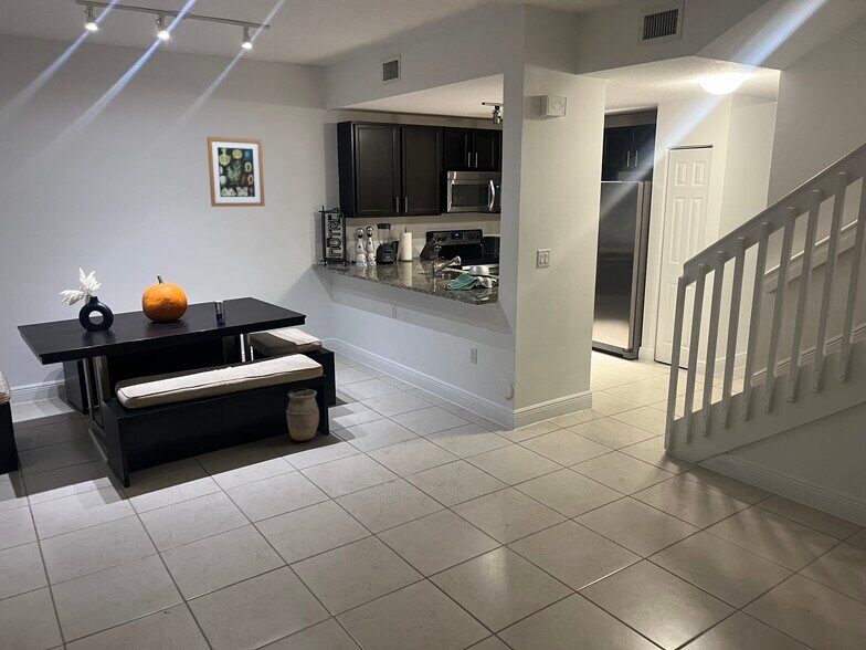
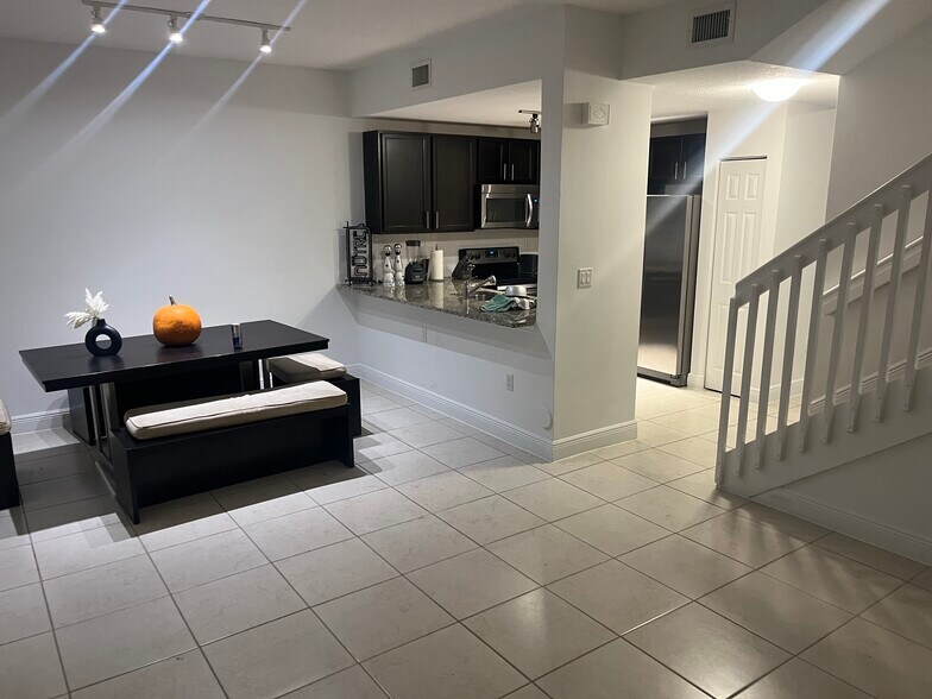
- vase [285,388,320,442]
- wall art [207,136,266,208]
